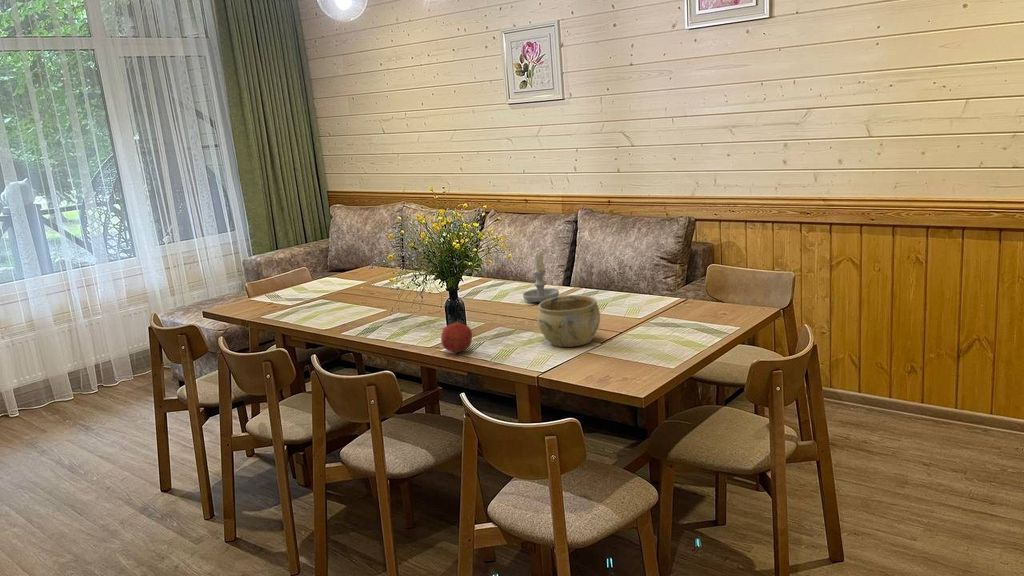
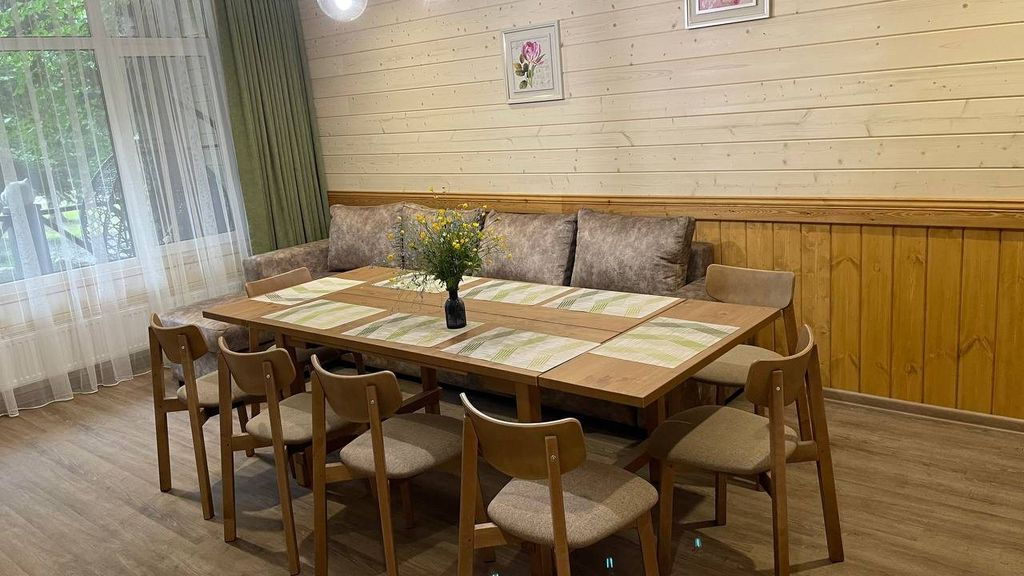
- ceramic bowl [536,294,601,348]
- fruit [440,320,473,353]
- candle [522,249,560,303]
